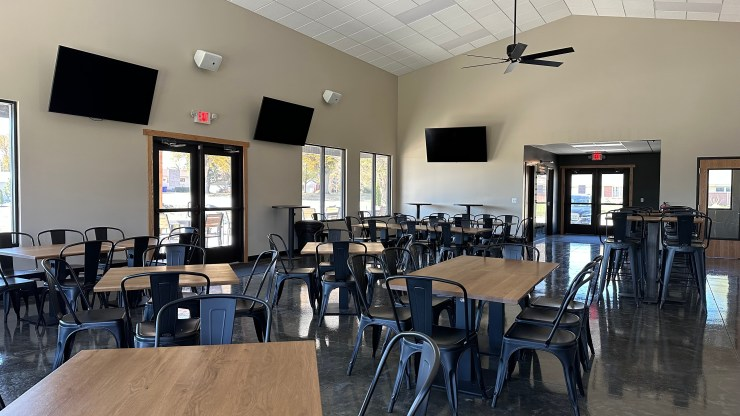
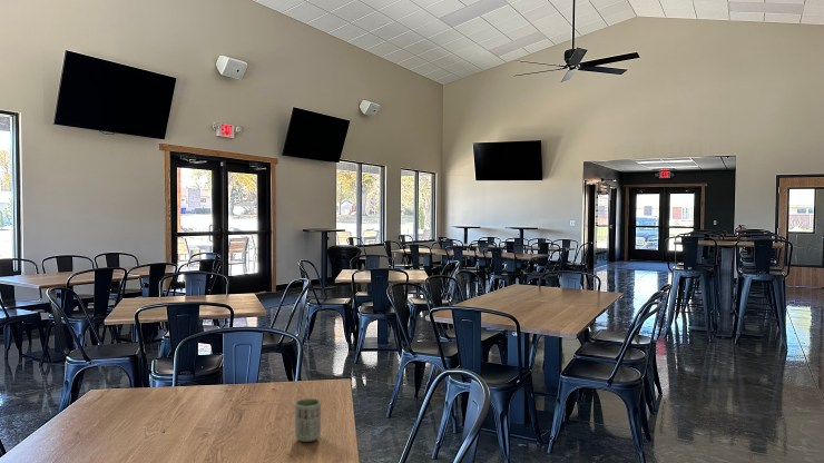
+ cup [294,397,322,443]
